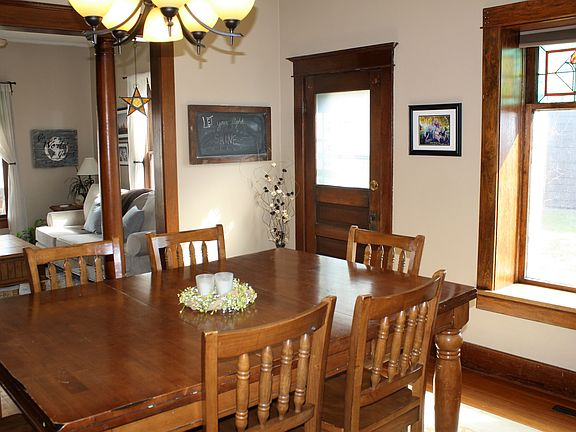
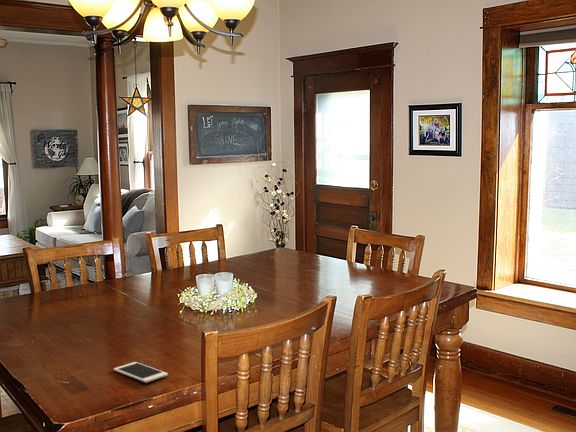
+ cell phone [113,361,169,384]
